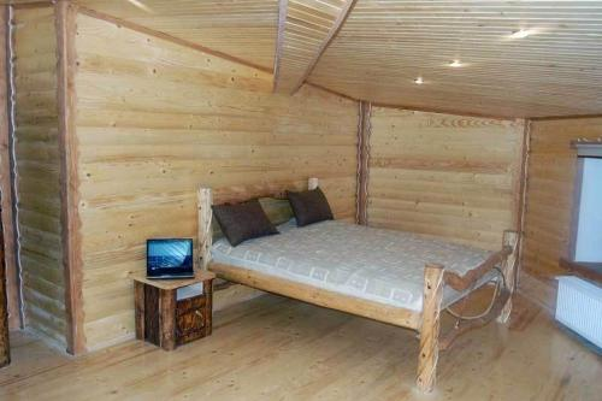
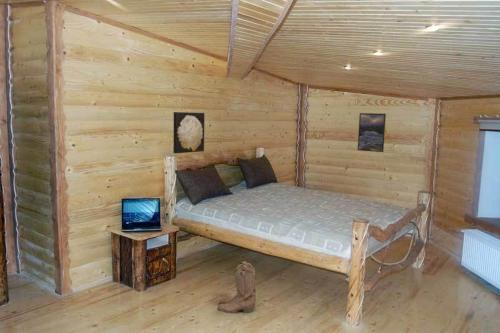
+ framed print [357,112,387,153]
+ boots [217,261,257,314]
+ wall art [172,111,205,154]
